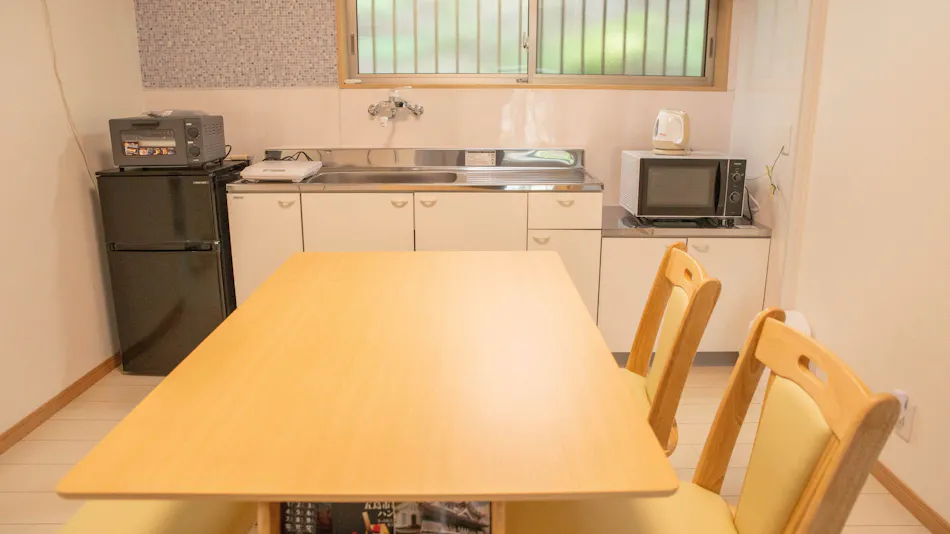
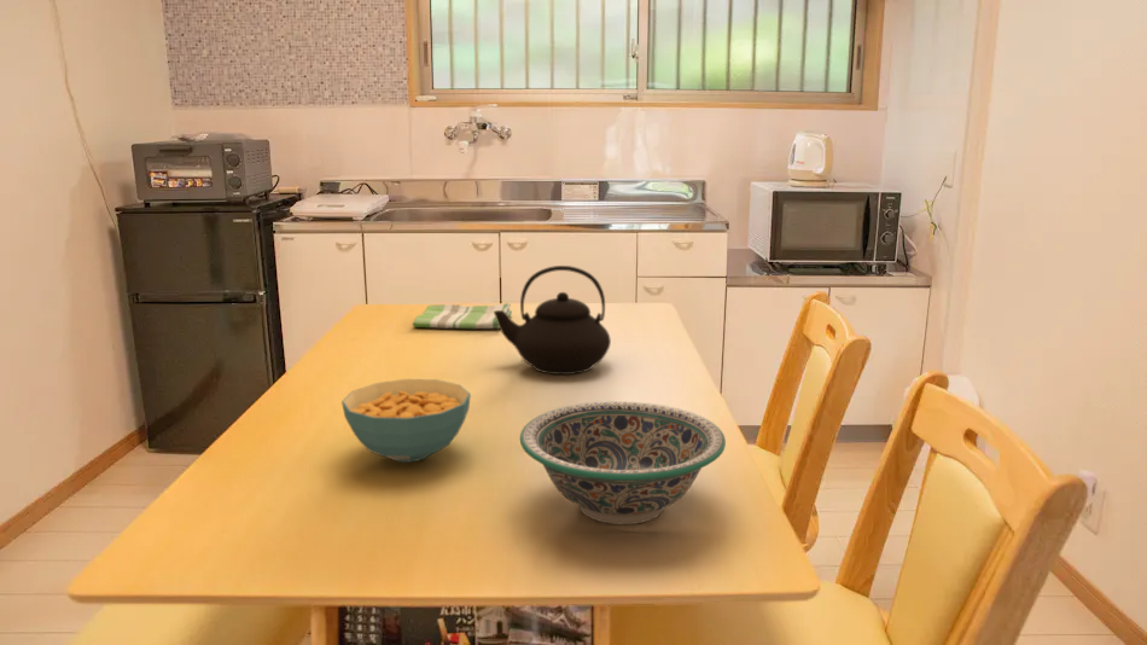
+ decorative bowl [519,400,727,525]
+ cereal bowl [340,378,472,464]
+ teapot [494,265,612,376]
+ dish towel [412,302,513,330]
